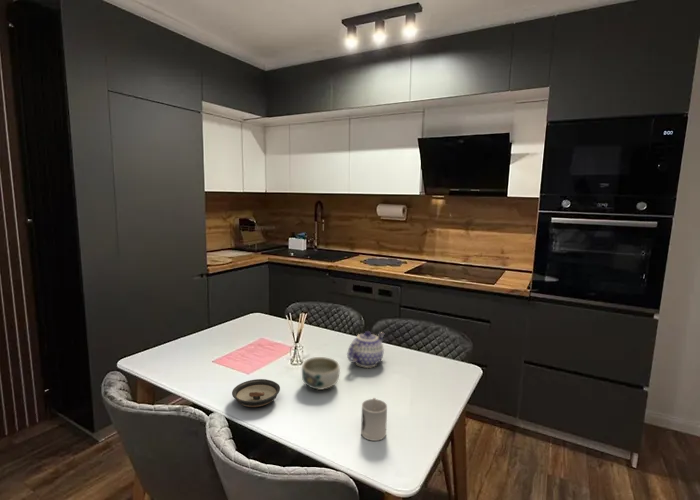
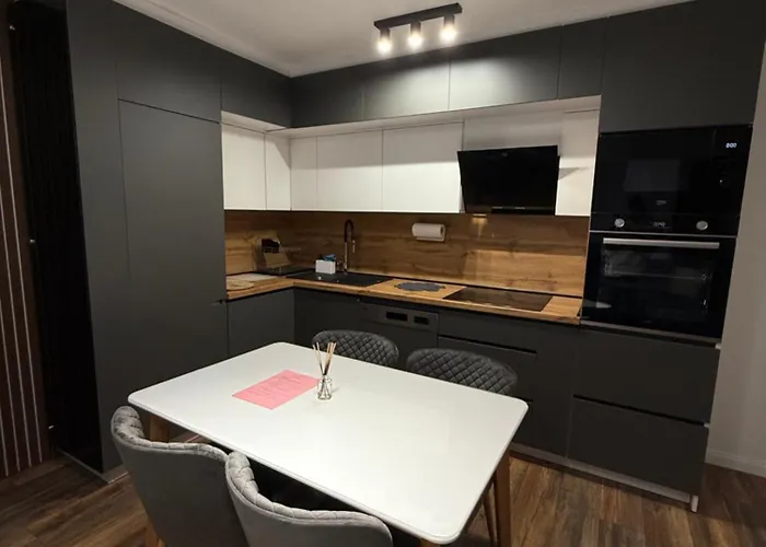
- saucer [231,378,281,408]
- cup [360,397,388,442]
- teapot [346,330,386,369]
- bowl [301,356,341,391]
